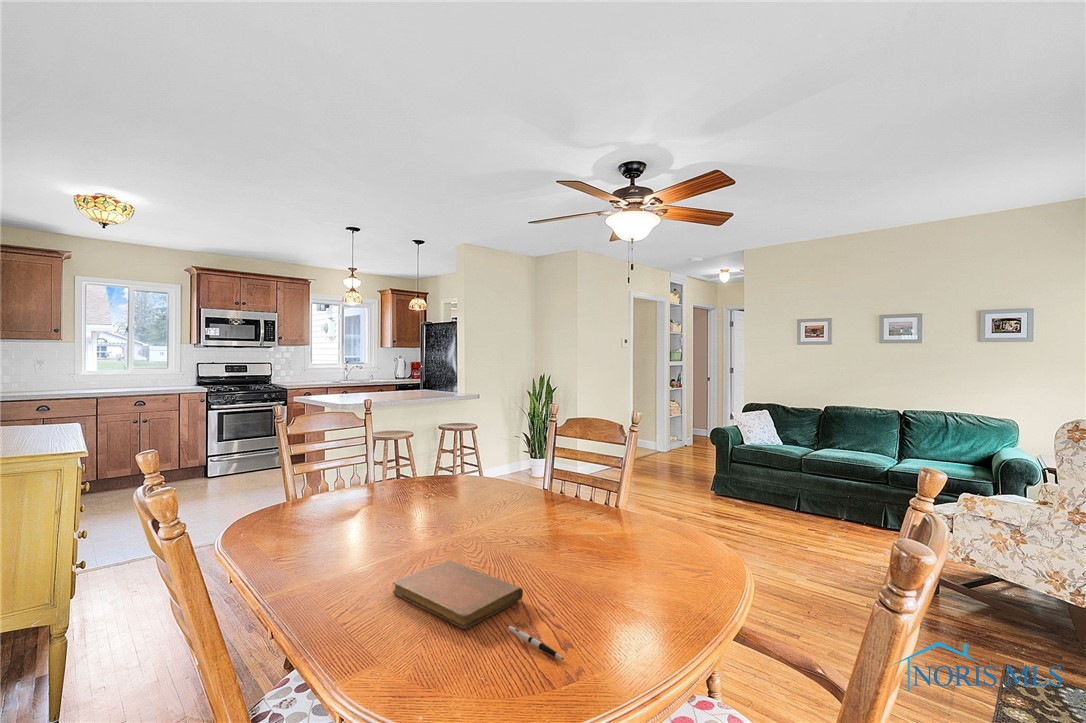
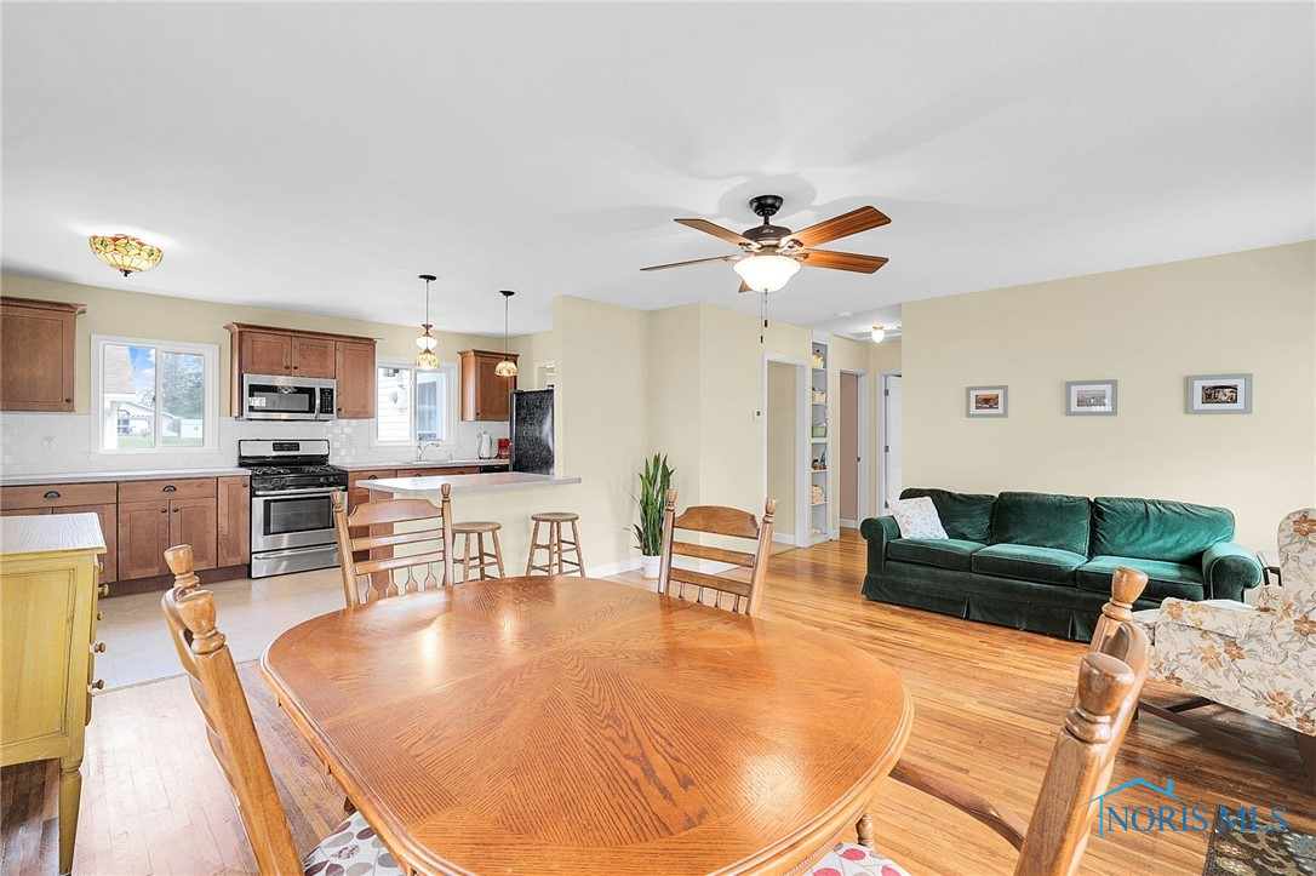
- notebook [392,560,524,630]
- pen [507,625,565,661]
